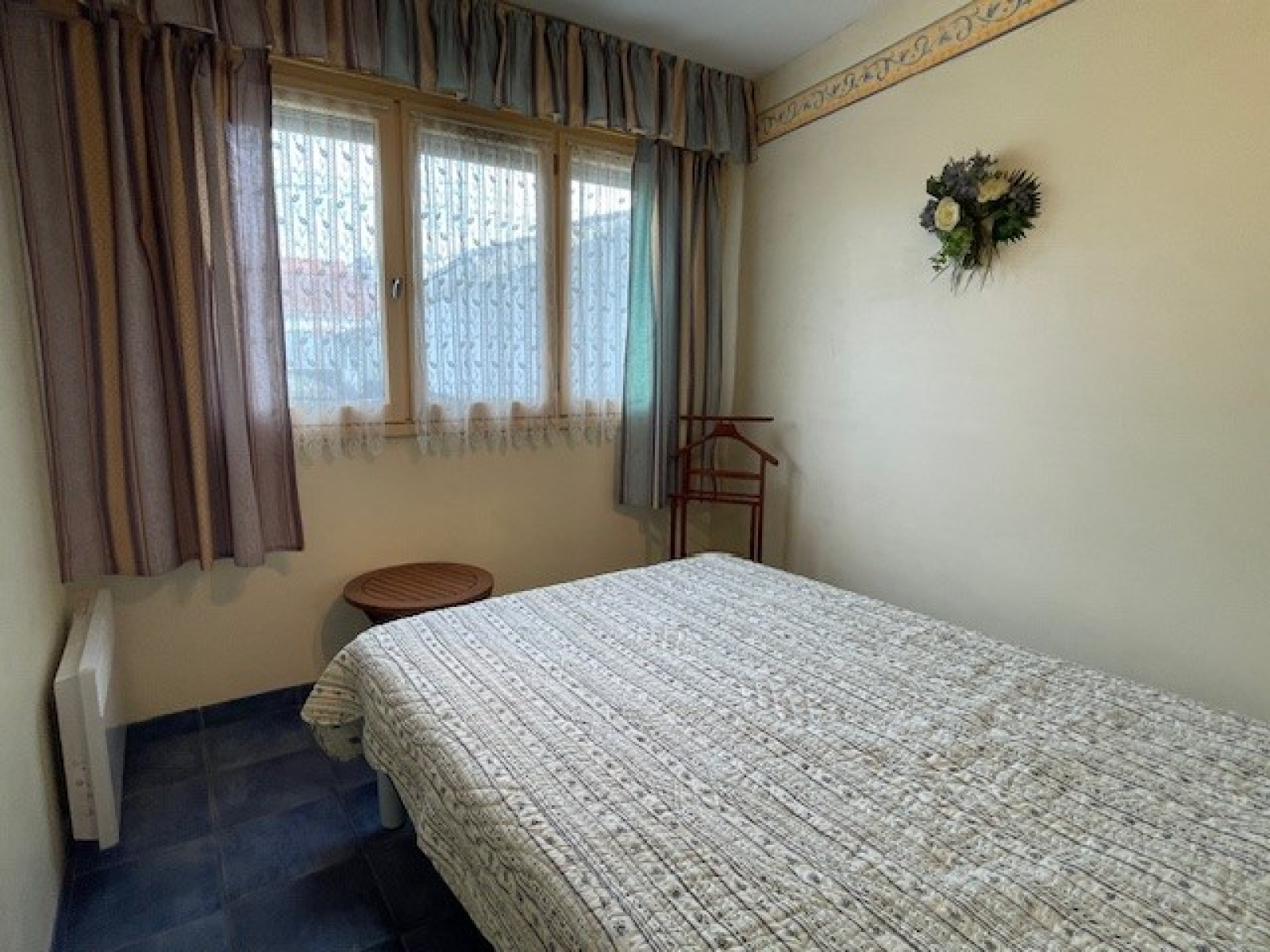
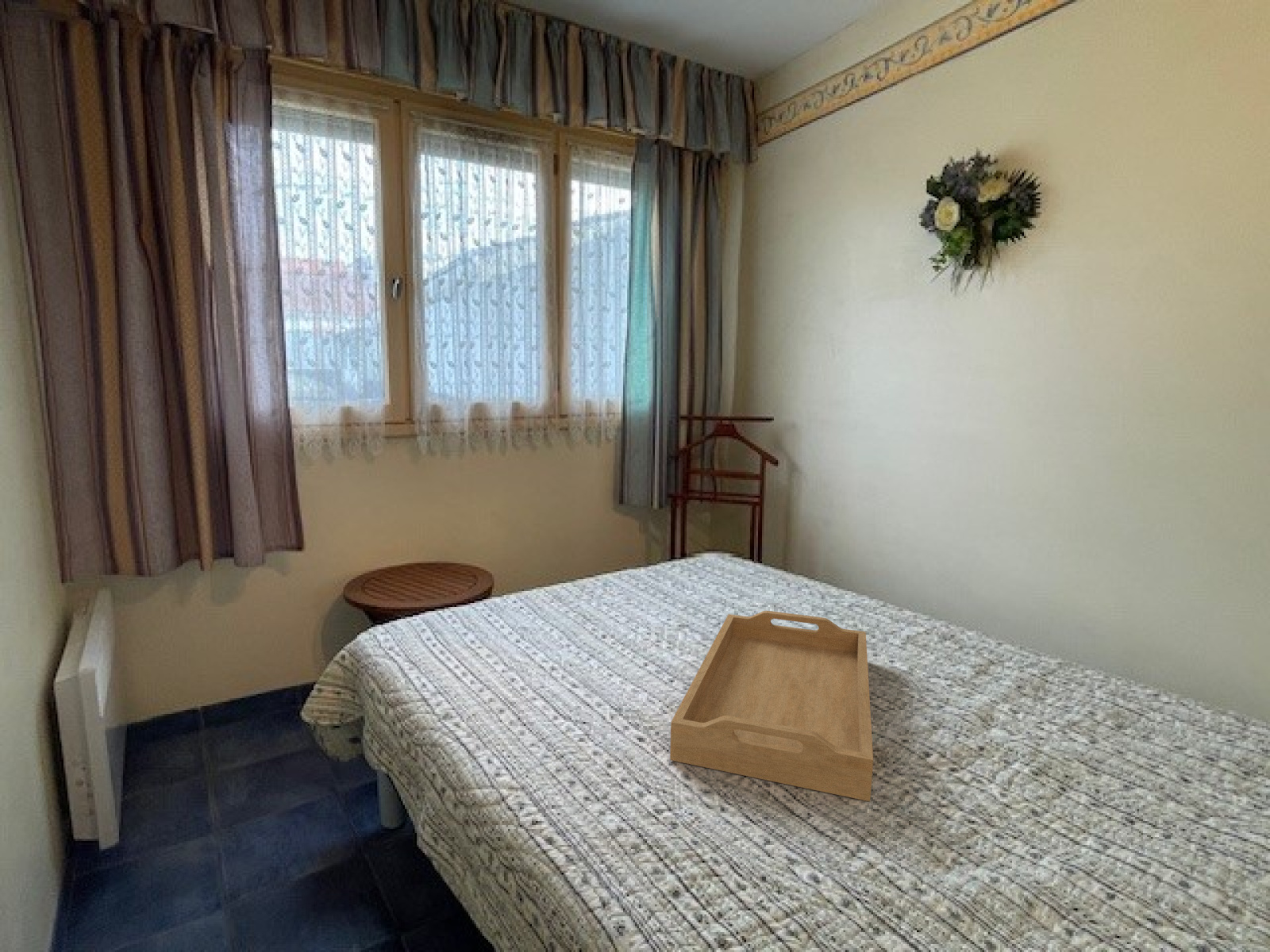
+ serving tray [669,610,874,802]
